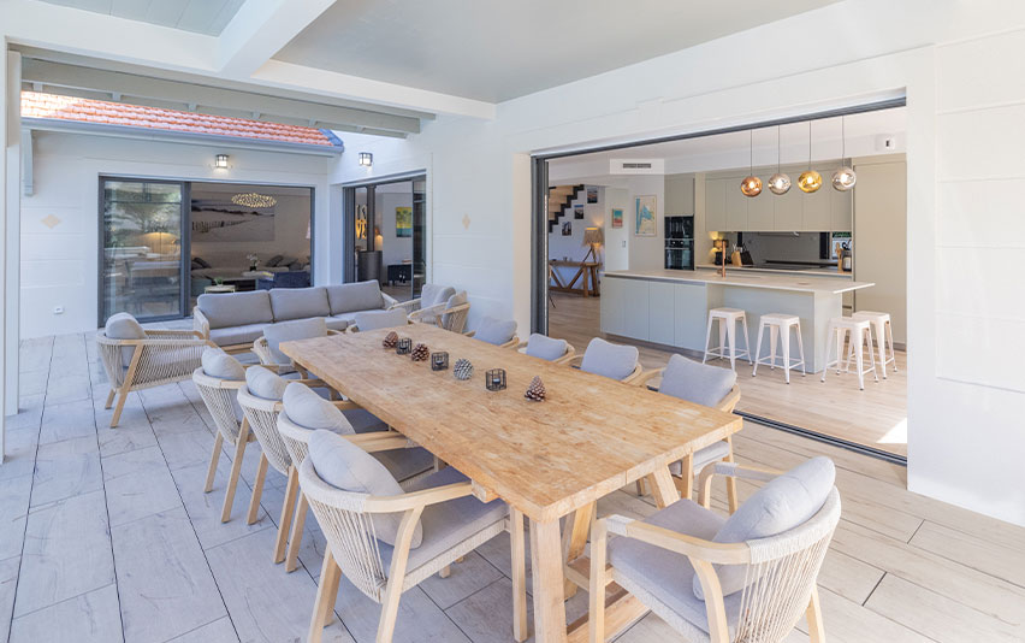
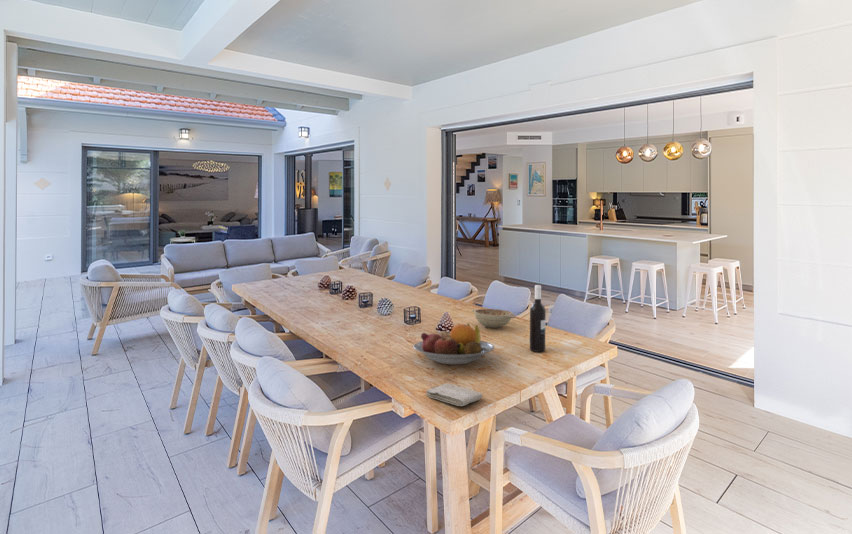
+ washcloth [425,382,483,407]
+ fruit bowl [412,322,495,366]
+ decorative bowl [470,308,517,329]
+ wine bottle [529,284,547,353]
